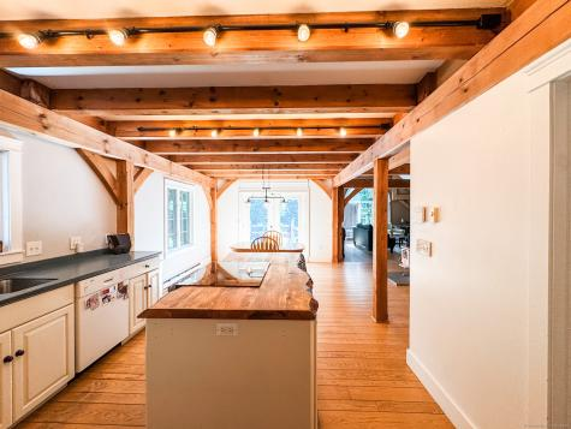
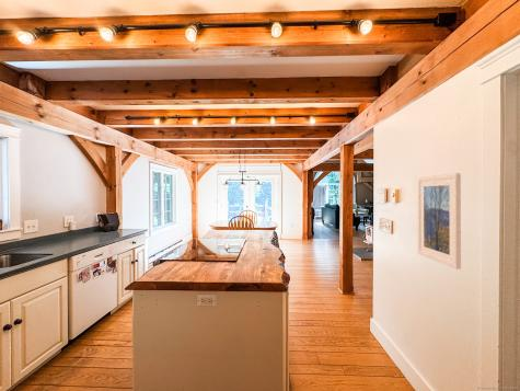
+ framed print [416,172,462,271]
